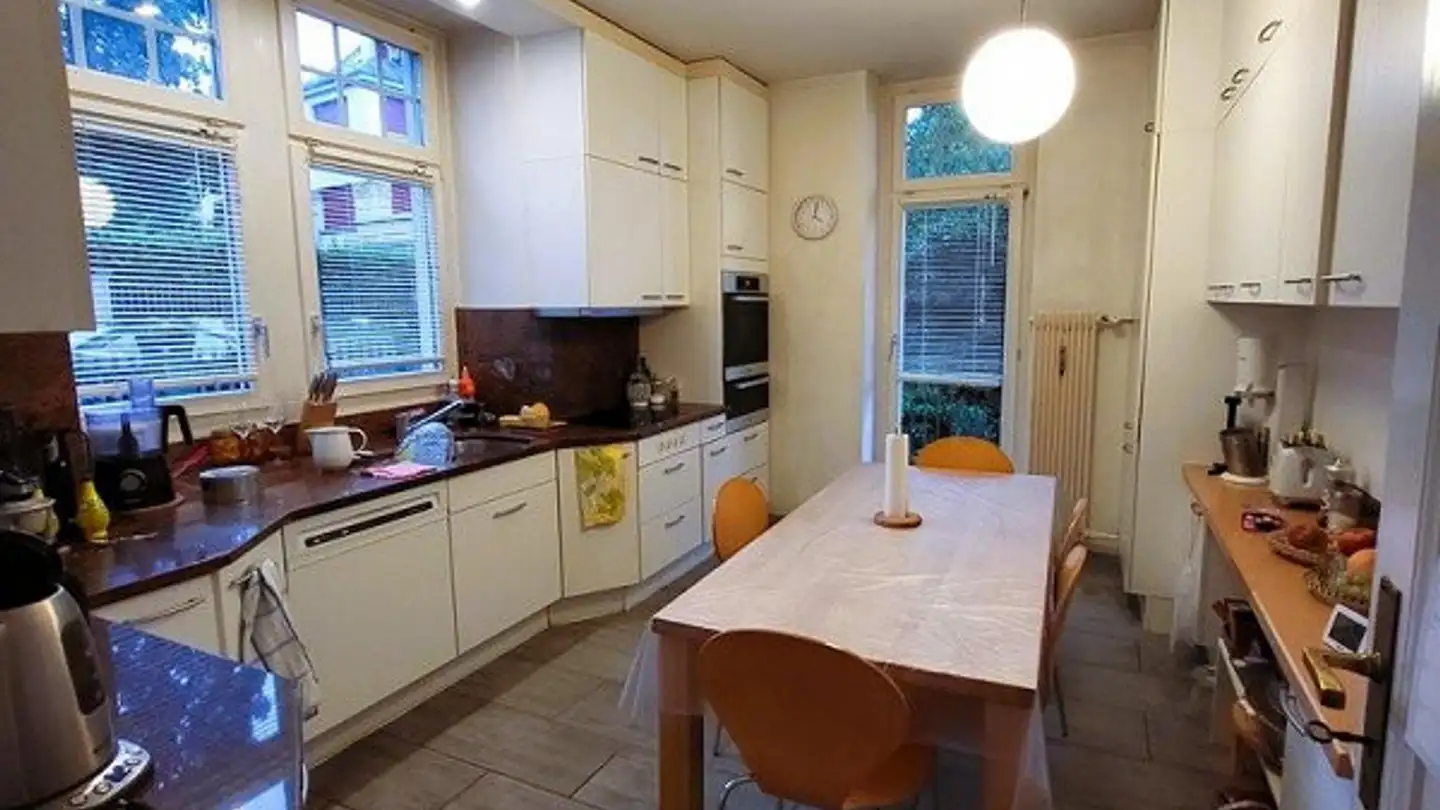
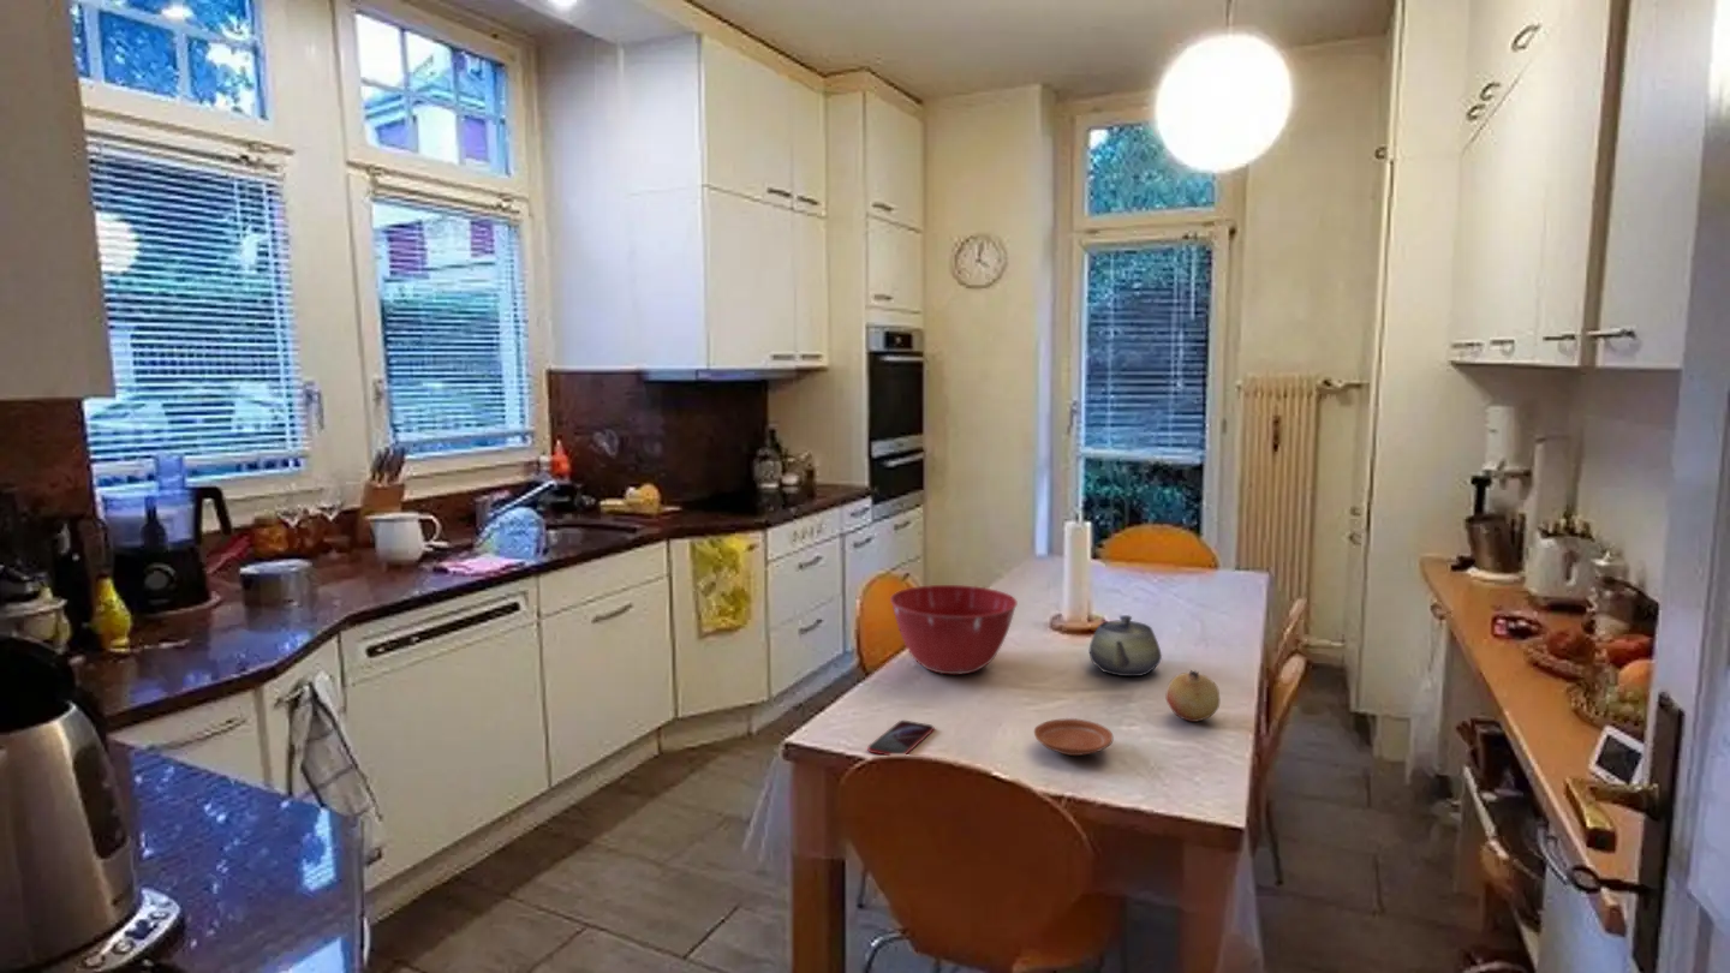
+ plate [1033,717,1114,757]
+ mixing bowl [889,584,1019,675]
+ smartphone [866,720,936,757]
+ teapot [1088,614,1163,677]
+ fruit [1164,669,1221,723]
